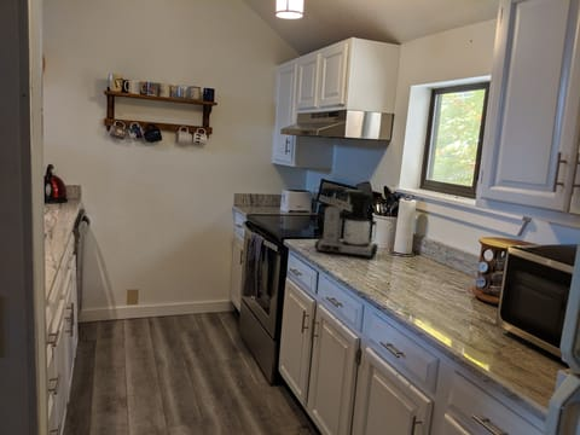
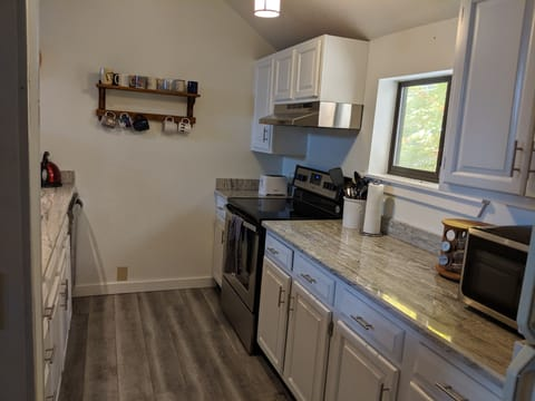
- coffee maker [313,186,379,259]
